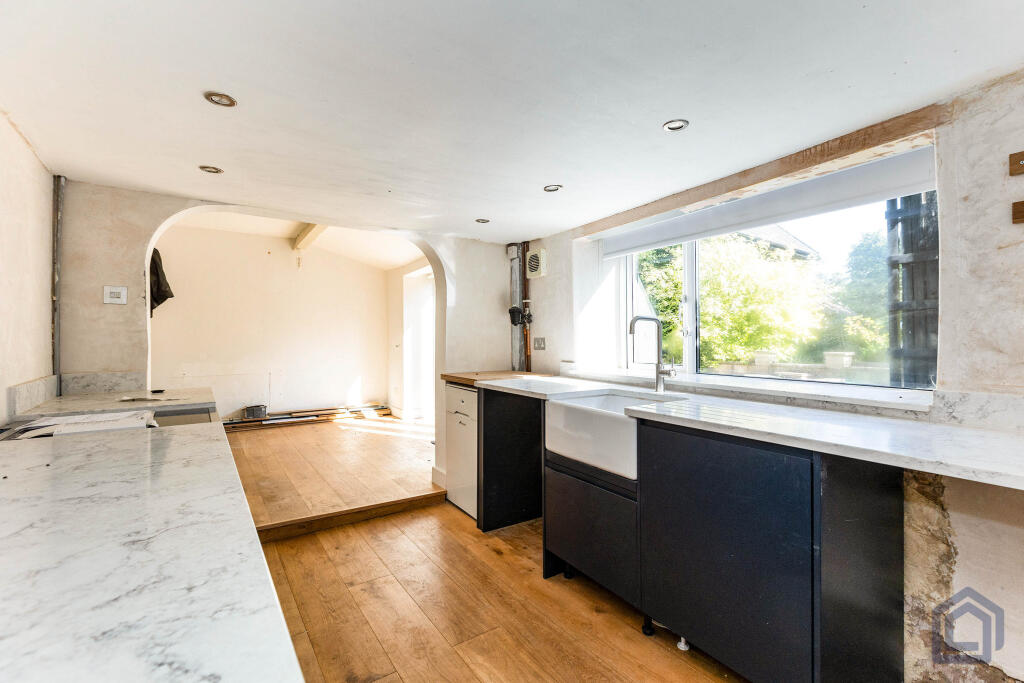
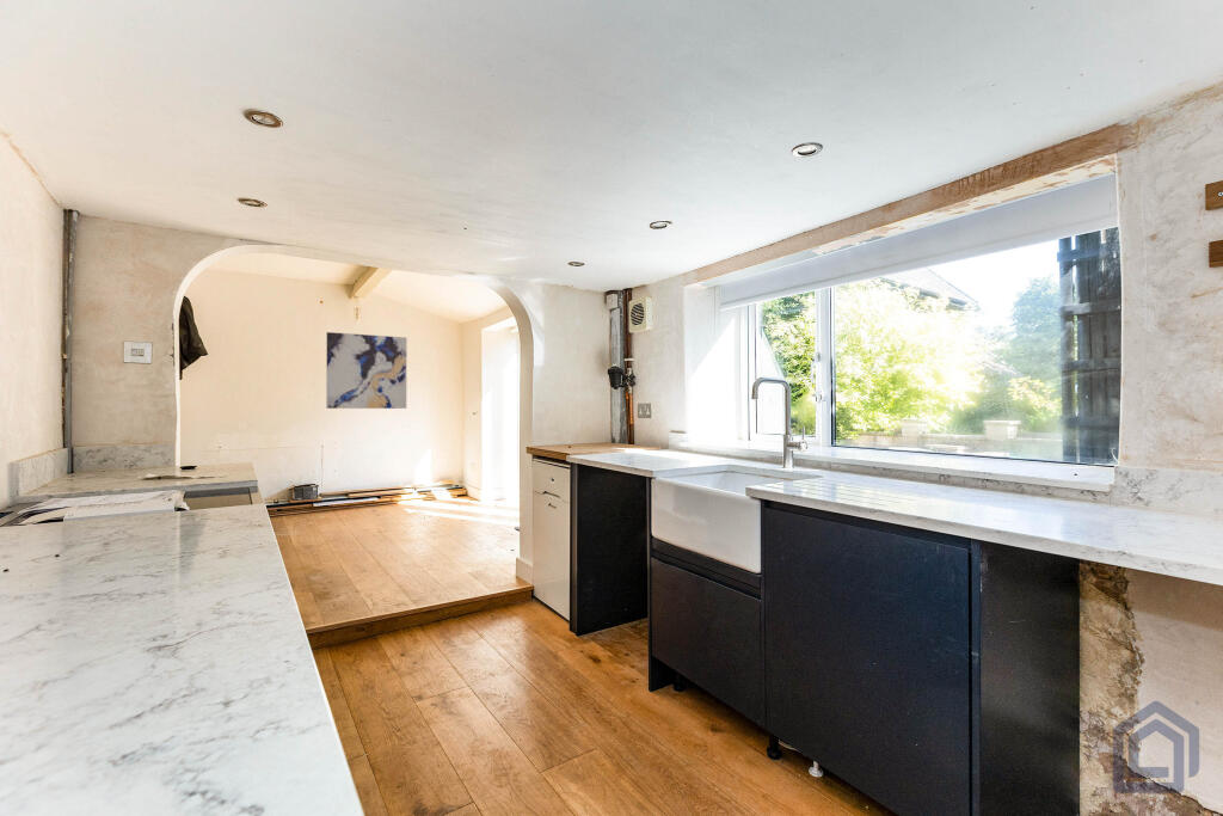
+ wall art [325,331,407,410]
